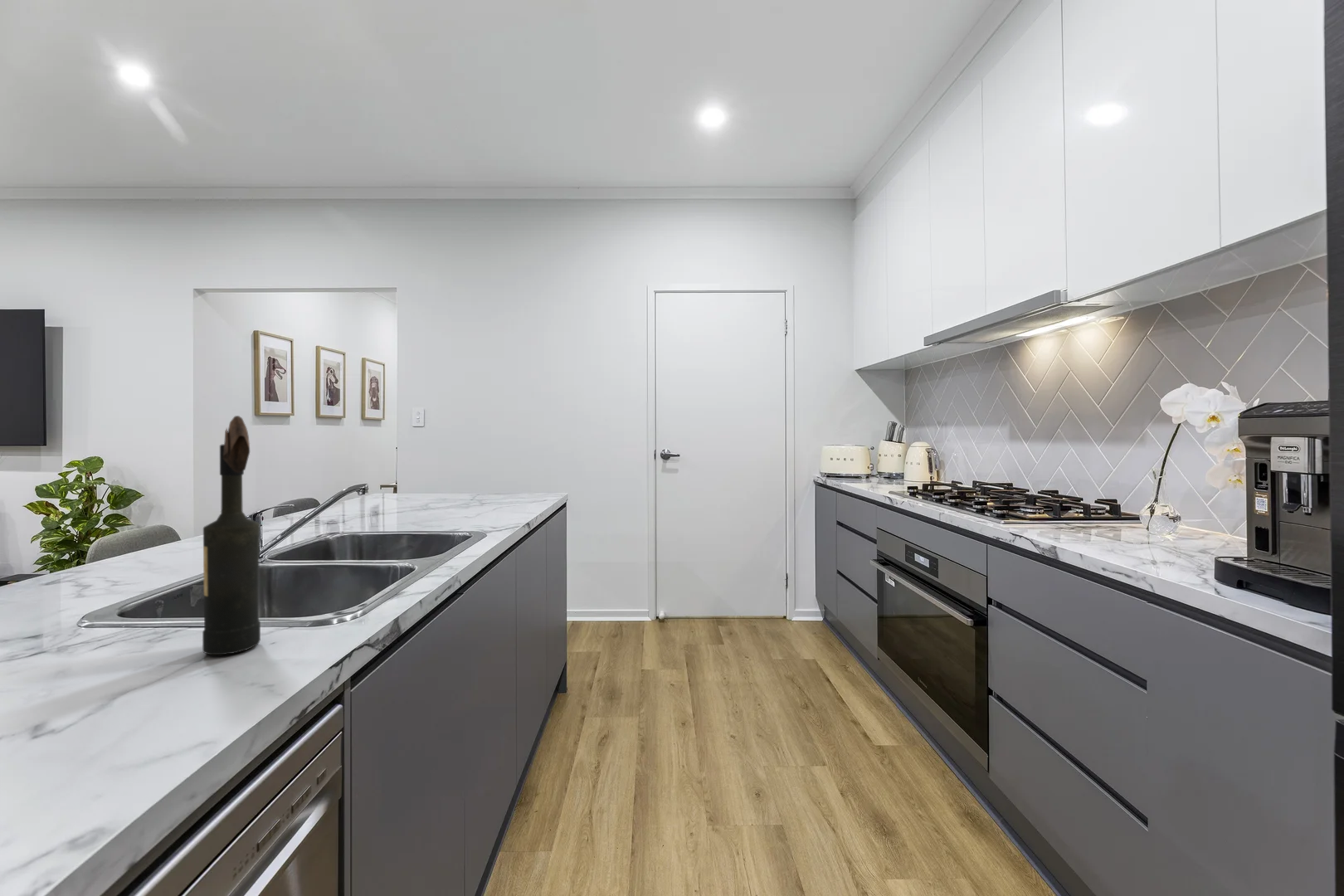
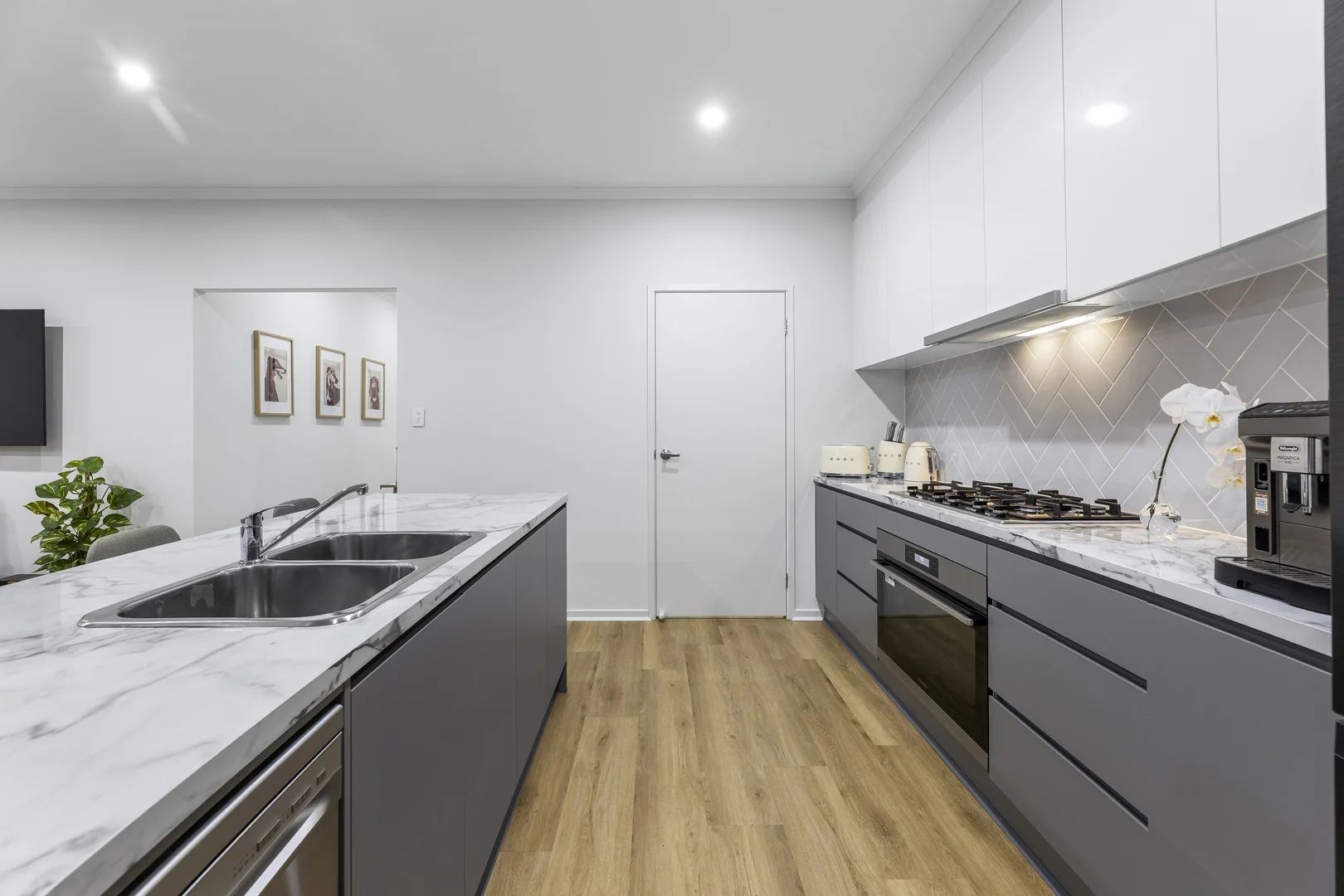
- wine bottle [202,415,261,655]
